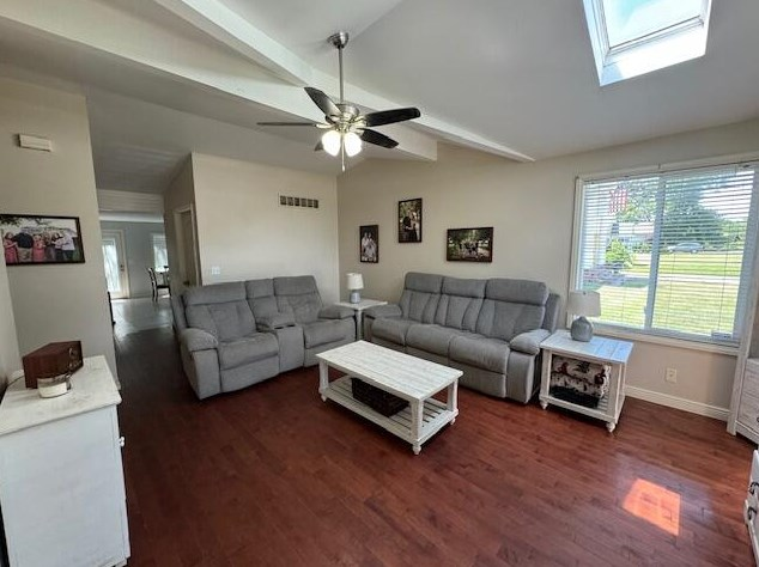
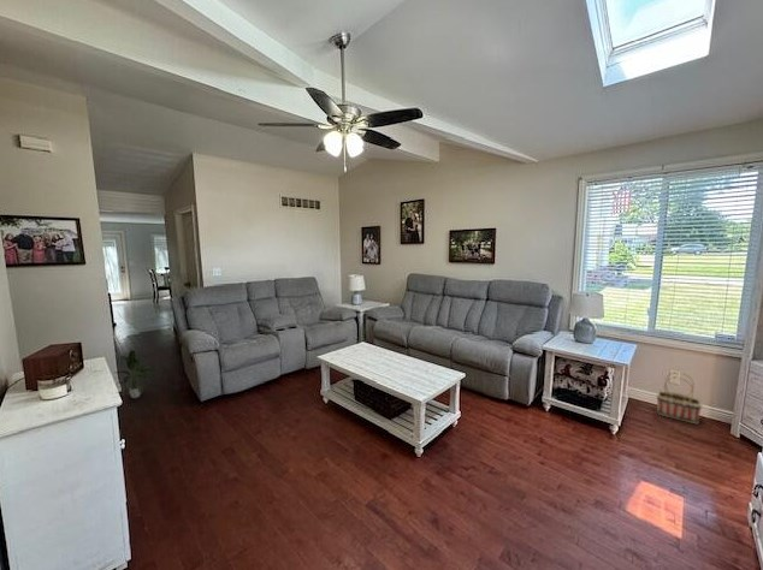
+ basket [655,370,703,424]
+ potted plant [114,349,155,399]
